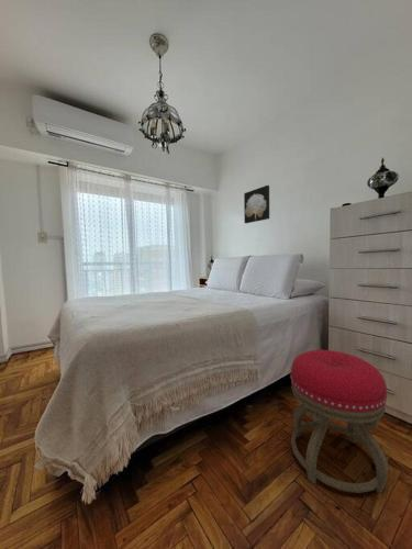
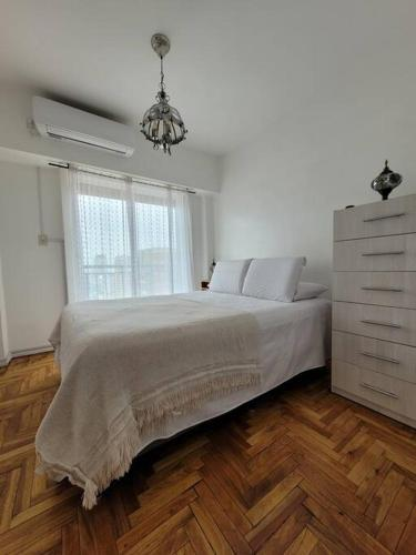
- stool [289,349,390,494]
- wall art [243,184,270,224]
